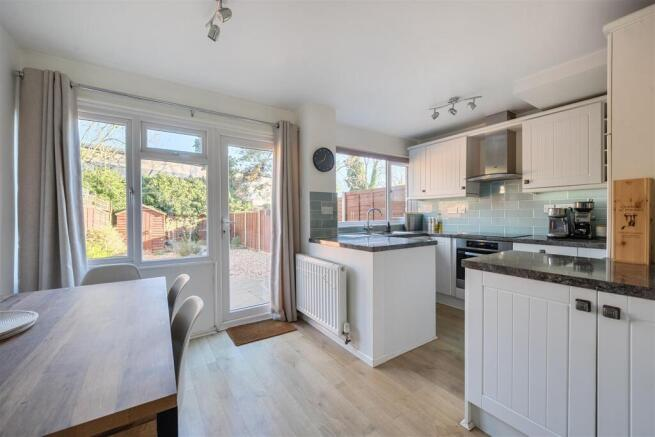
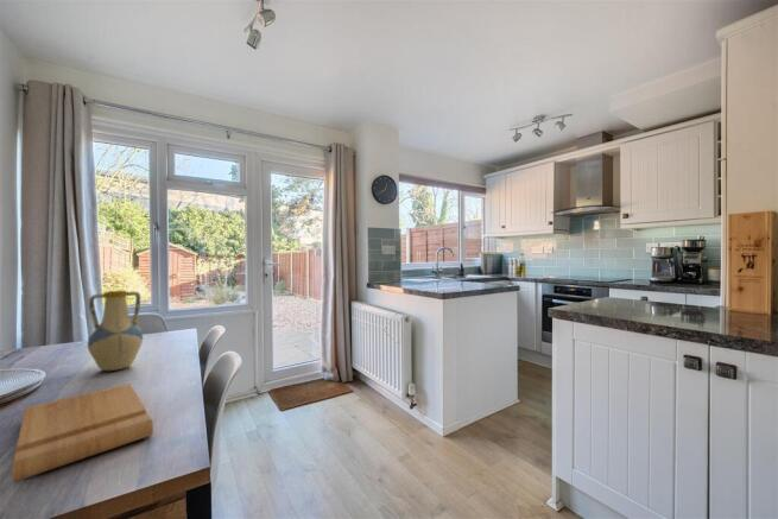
+ vase [87,290,144,372]
+ cutting board [11,382,154,483]
